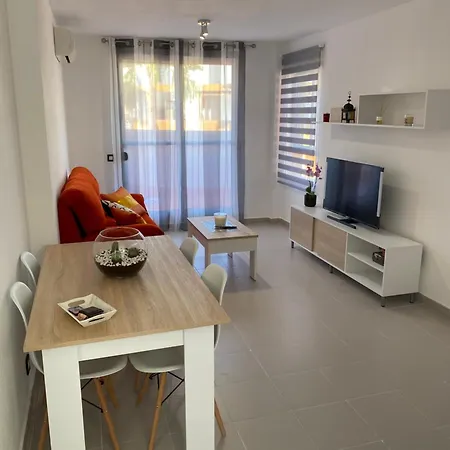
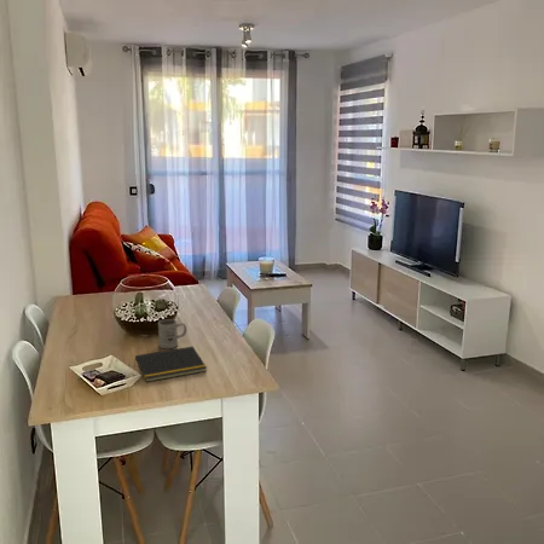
+ notepad [133,346,208,383]
+ mug [157,318,189,349]
